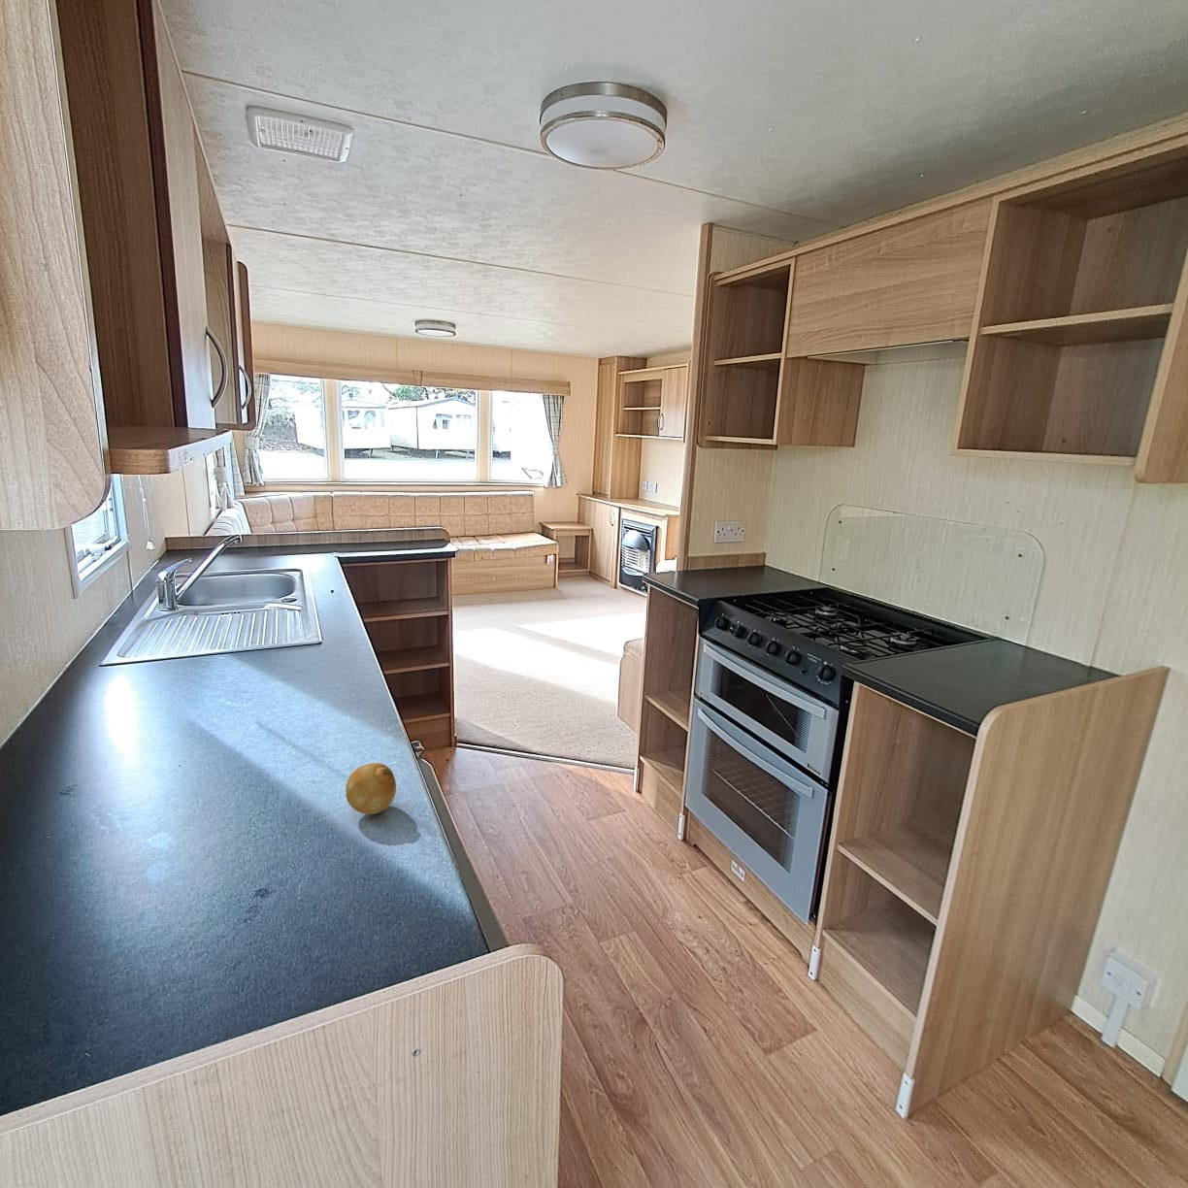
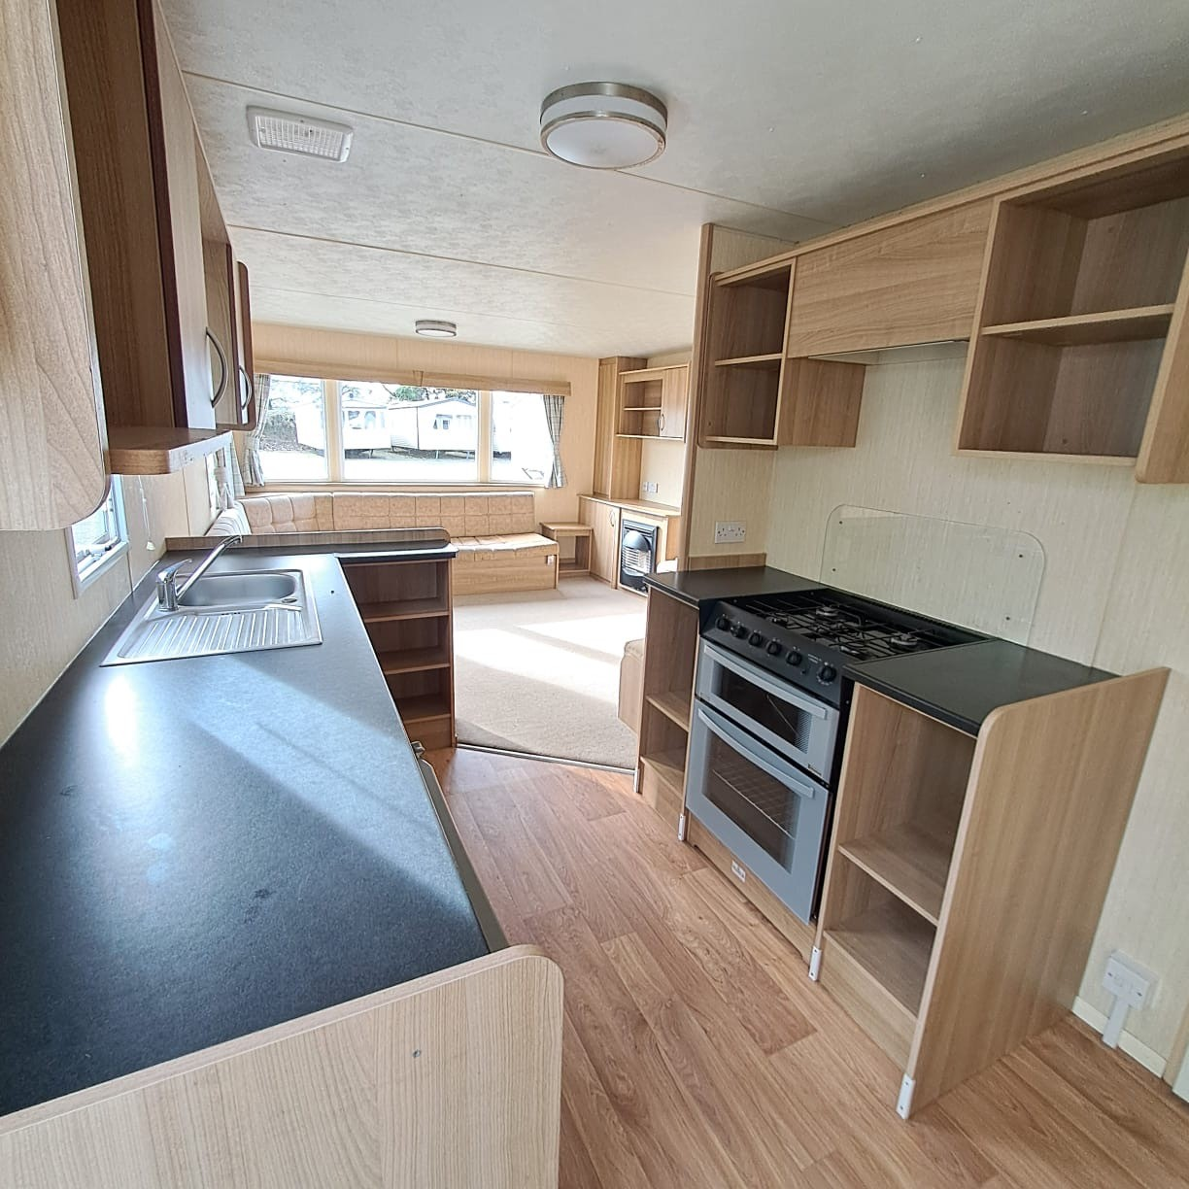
- fruit [345,762,397,815]
